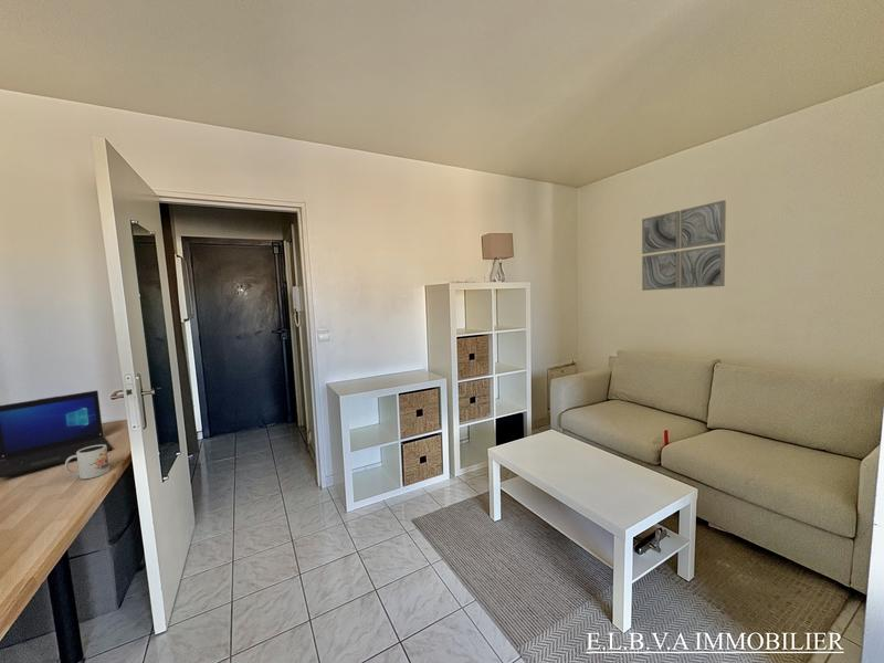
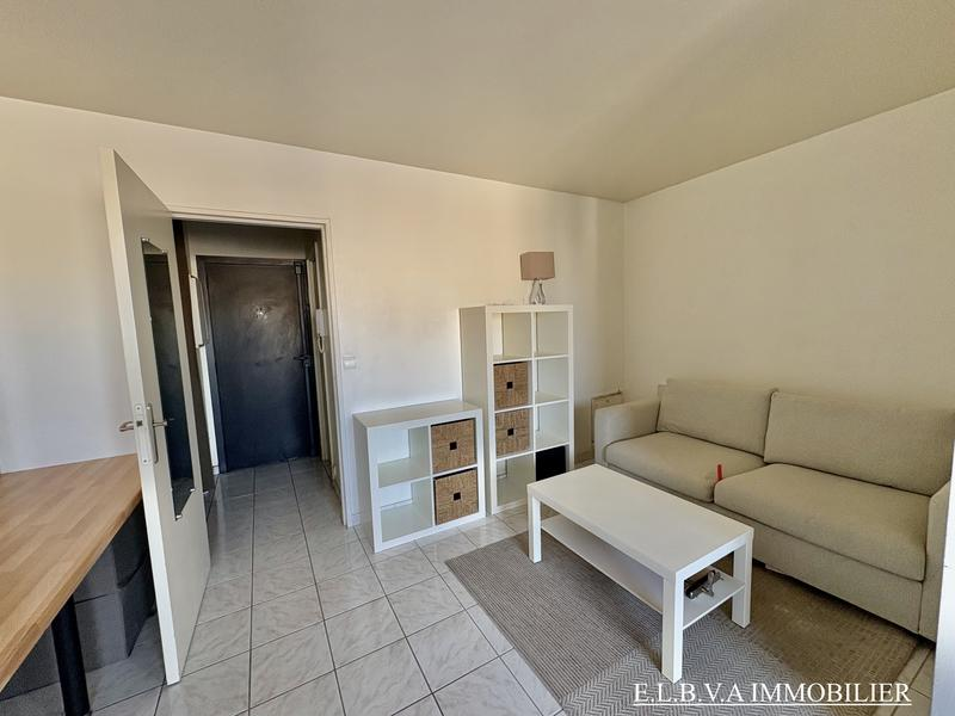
- mug [64,444,110,480]
- laptop [0,389,114,480]
- wall art [641,199,727,292]
